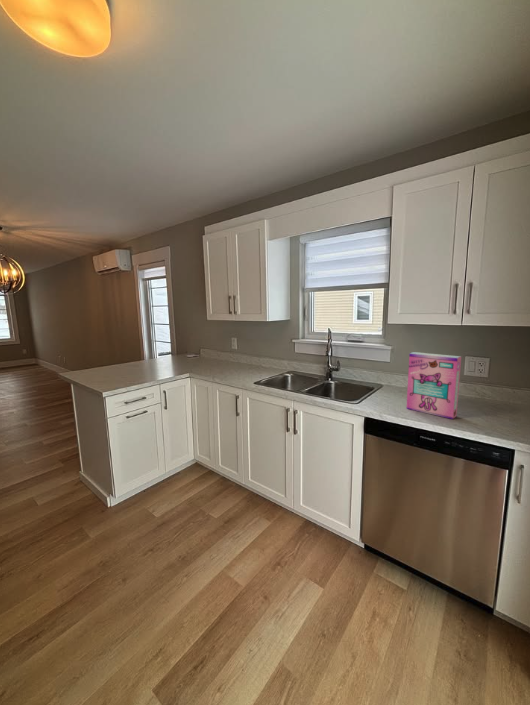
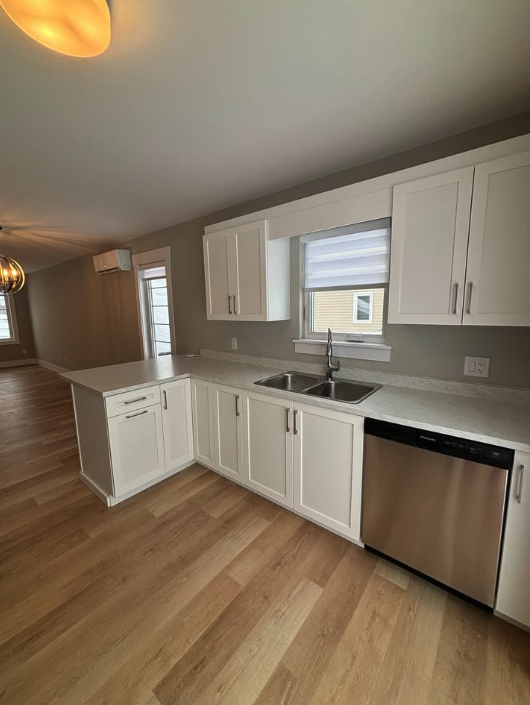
- cereal box [406,351,462,420]
